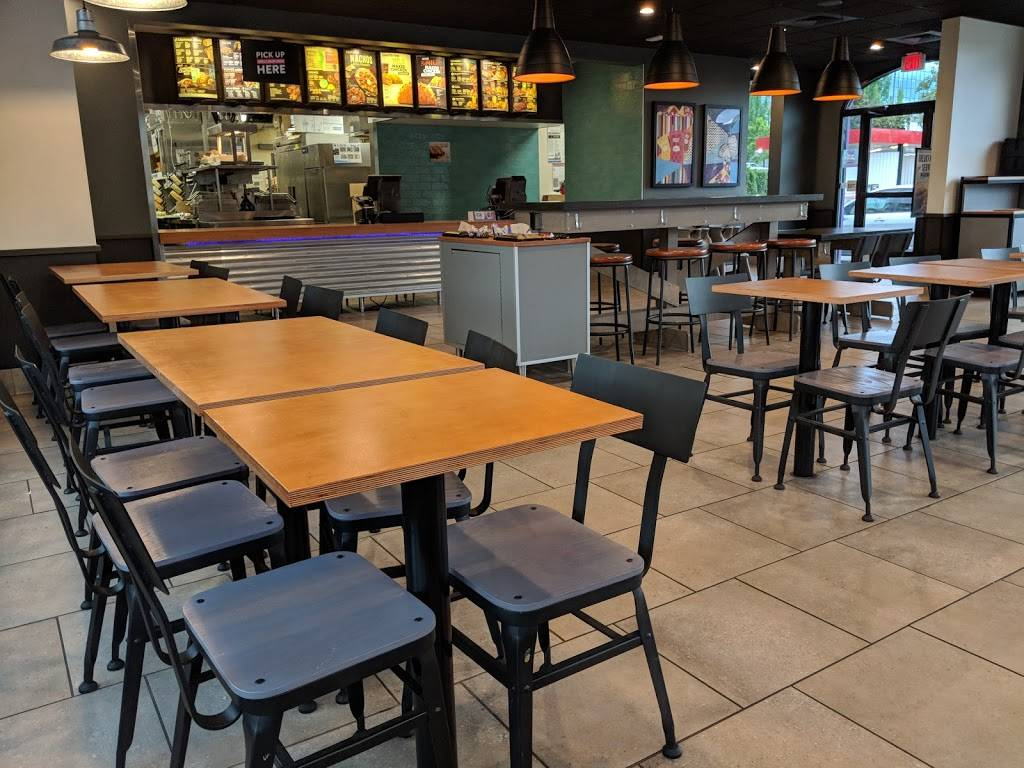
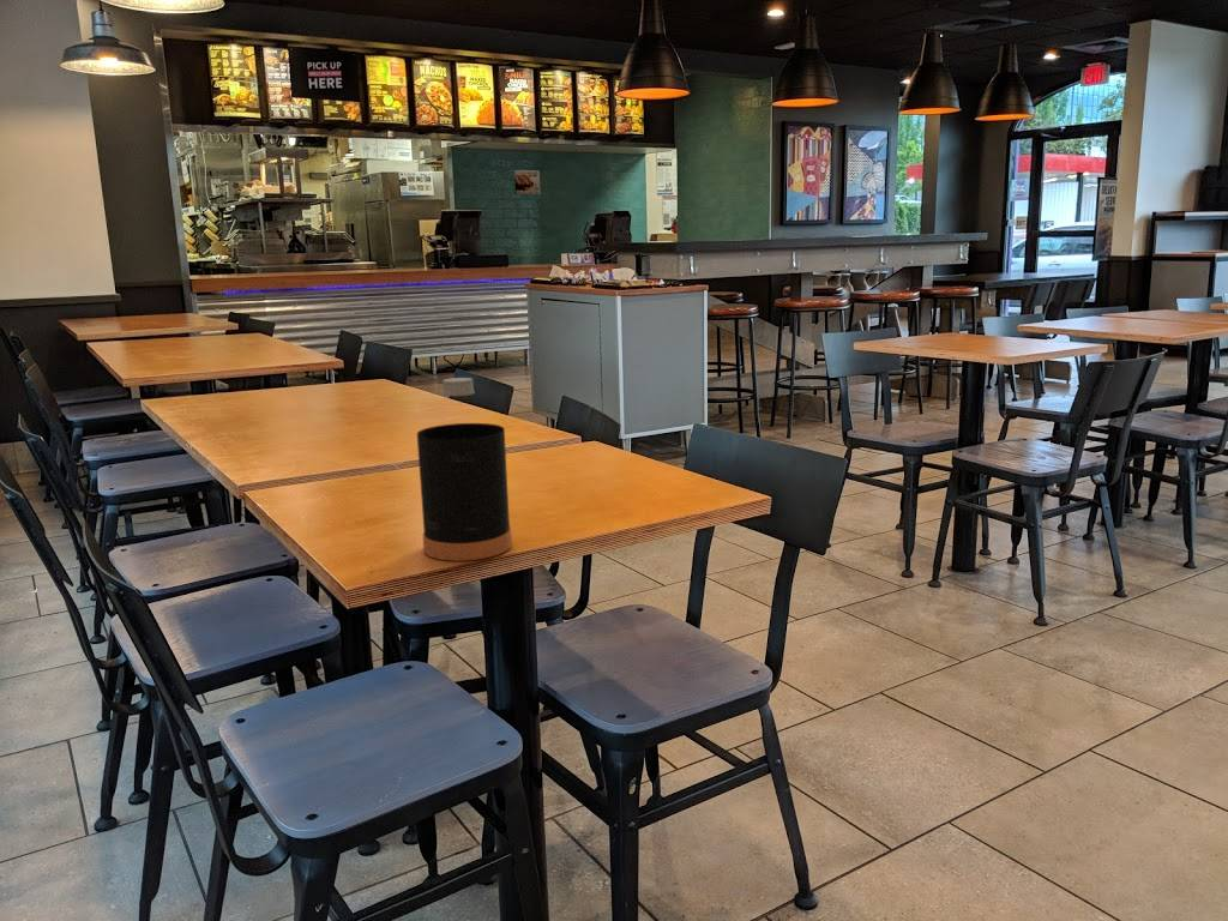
+ bottle [416,377,513,562]
